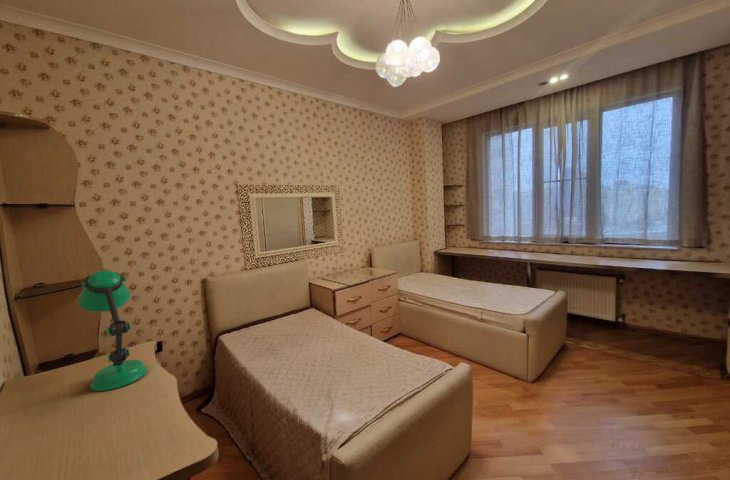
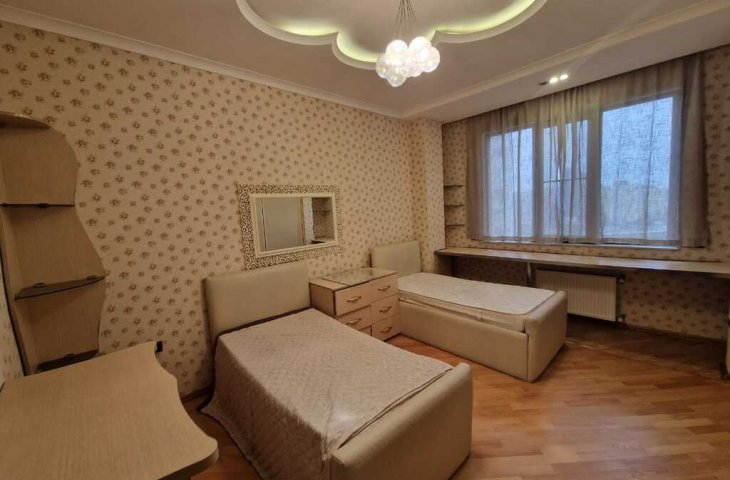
- desk lamp [77,270,148,392]
